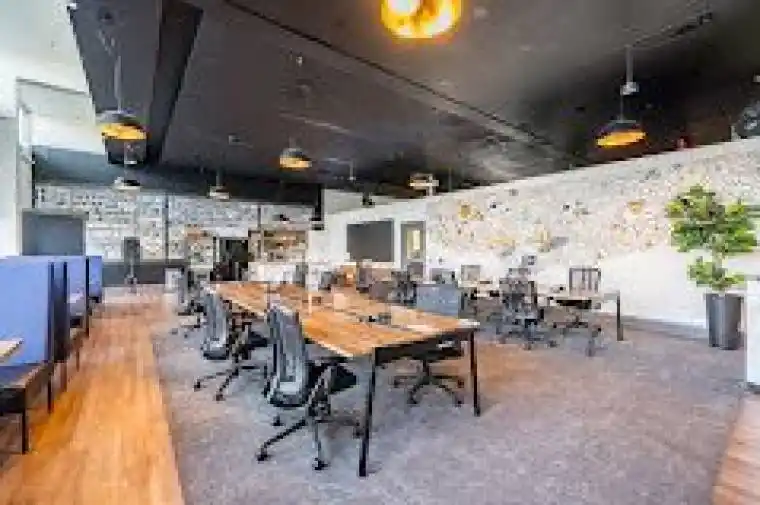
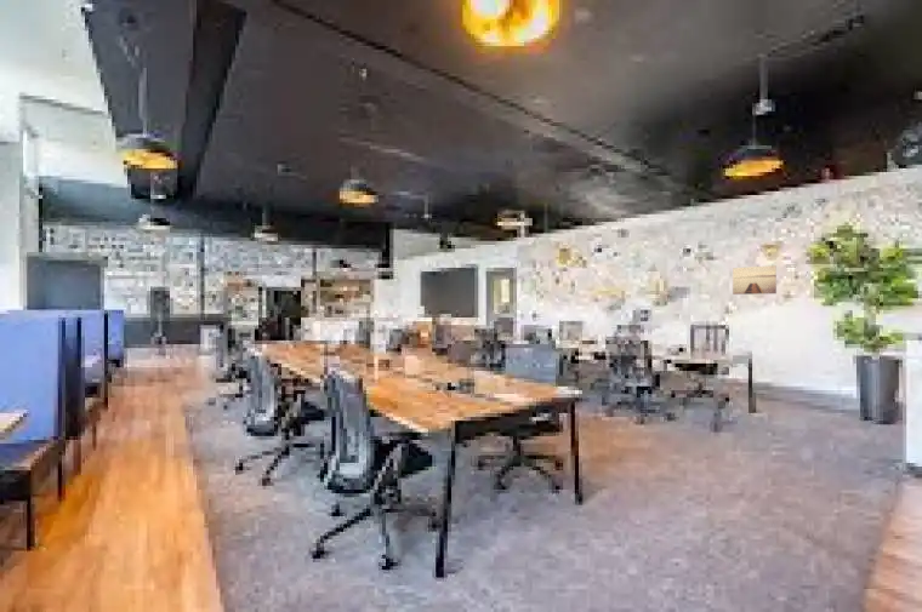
+ wall art [732,264,778,296]
